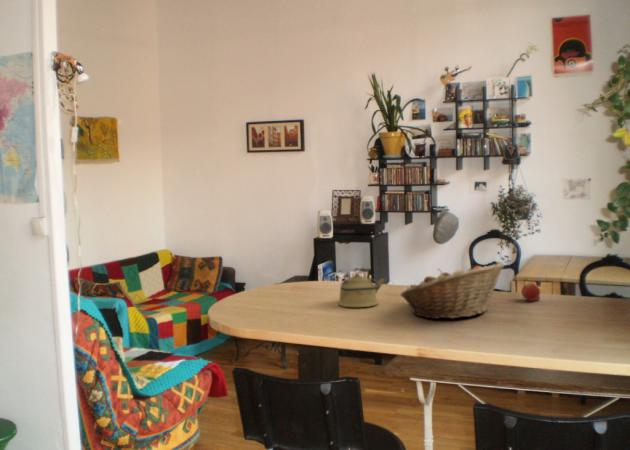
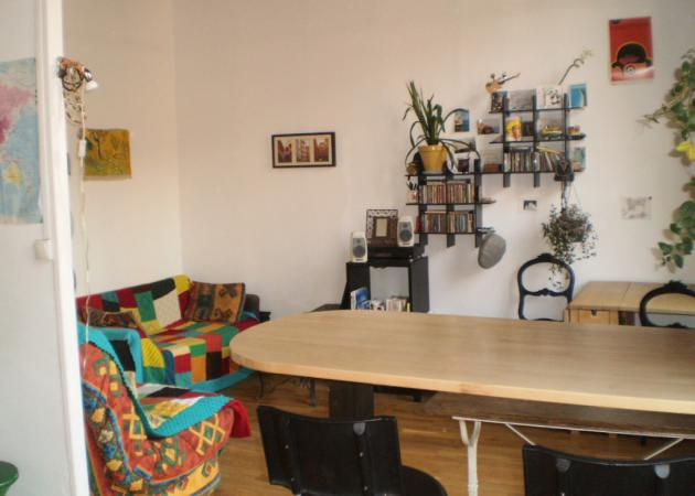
- fruit [520,282,541,302]
- kettle [337,272,386,308]
- fruit basket [400,261,506,320]
